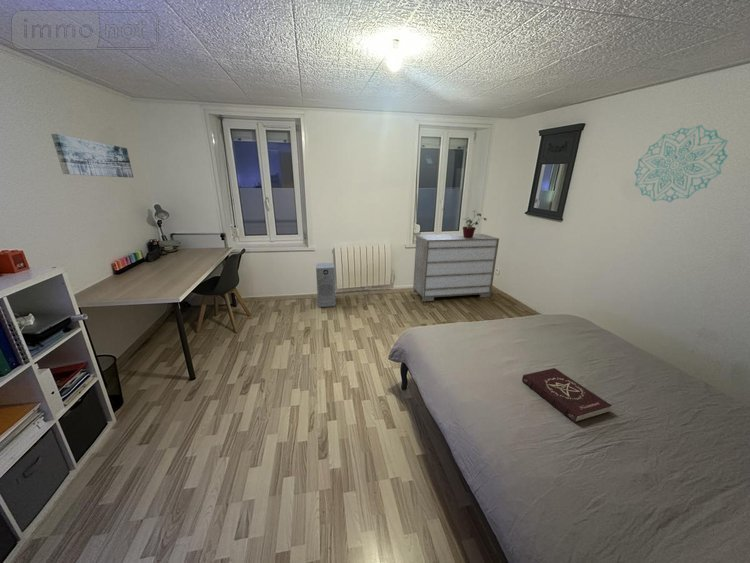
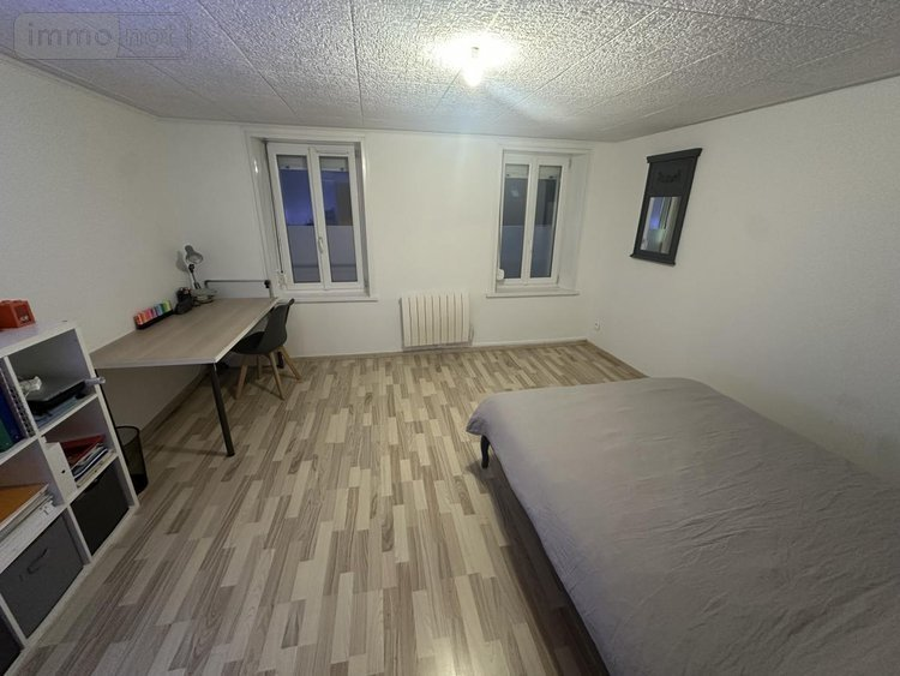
- air purifier [315,262,337,308]
- wall decoration [633,124,729,203]
- wall art [50,133,134,179]
- potted plant [462,210,488,238]
- book [521,367,613,424]
- dresser [412,233,500,302]
